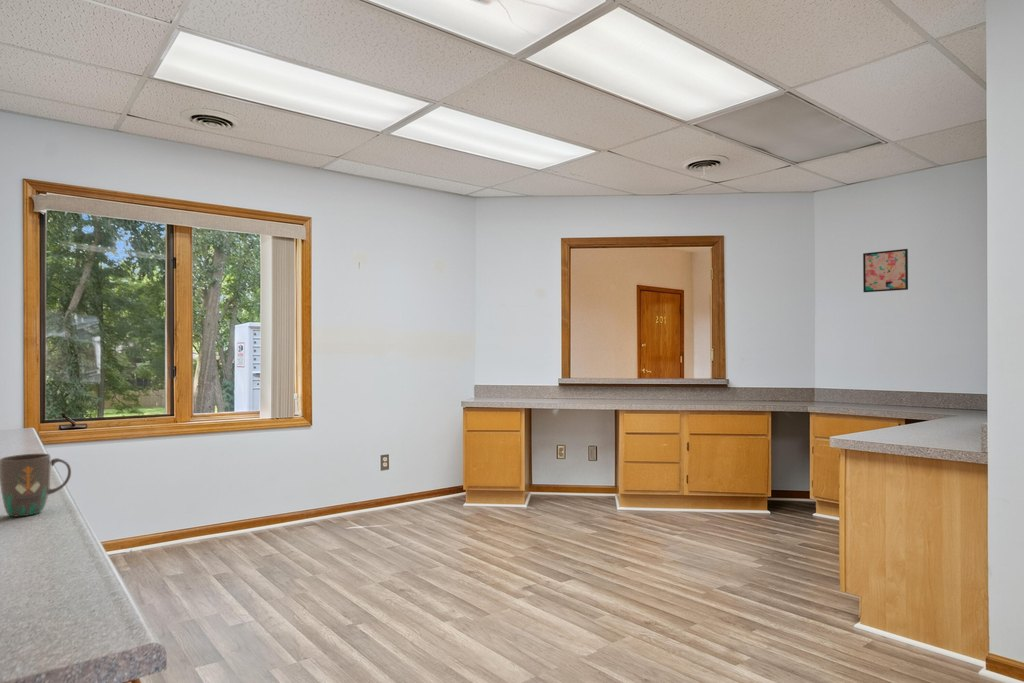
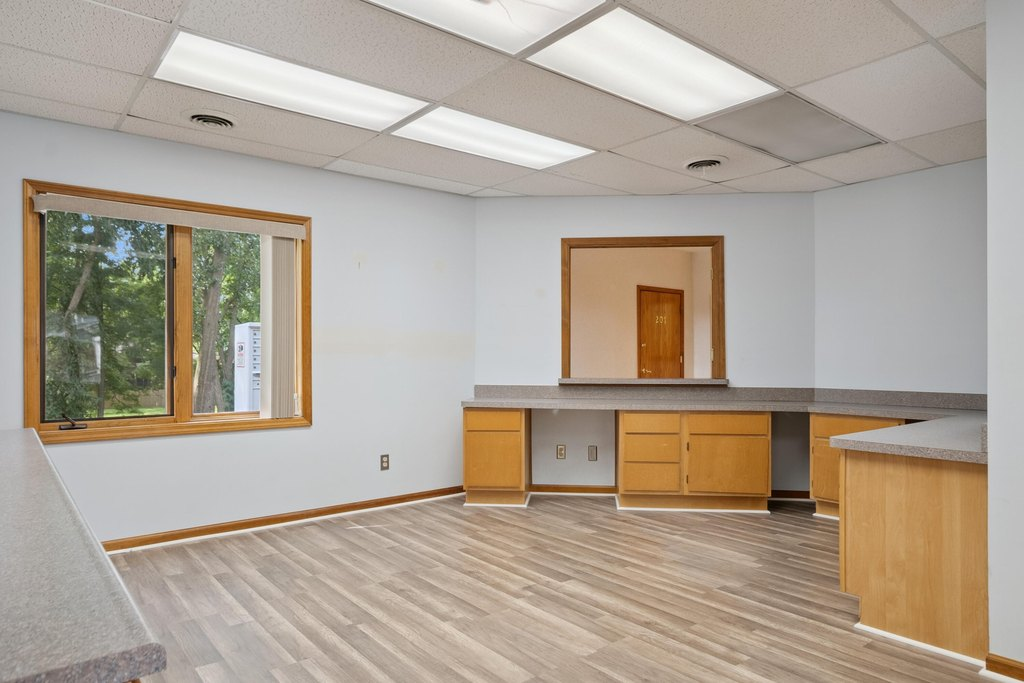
- mug [0,453,72,518]
- wall art [862,248,909,293]
